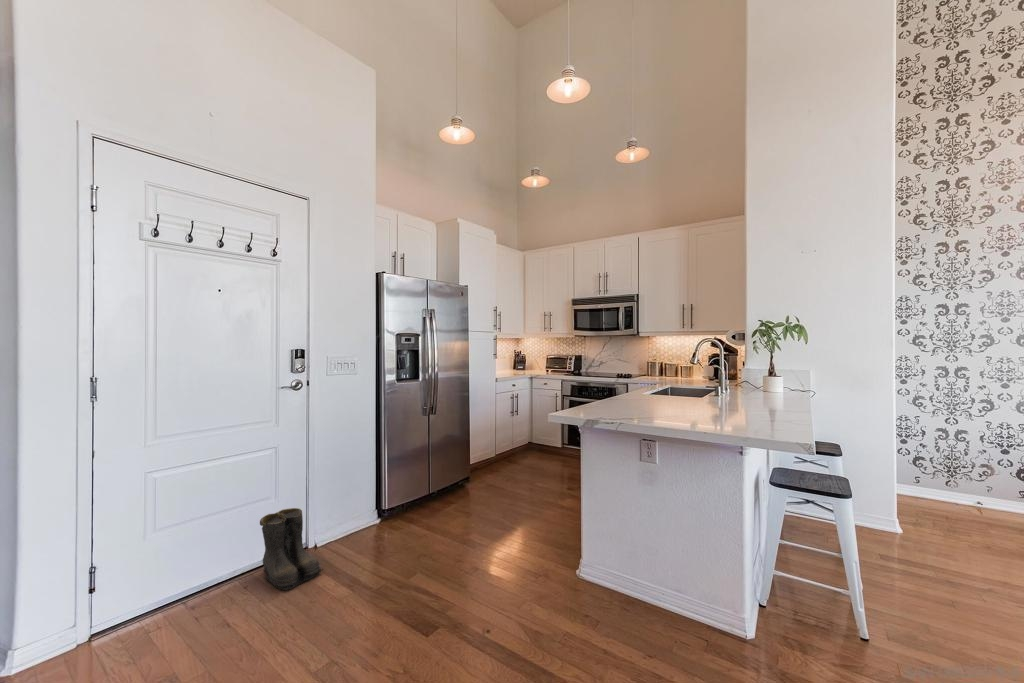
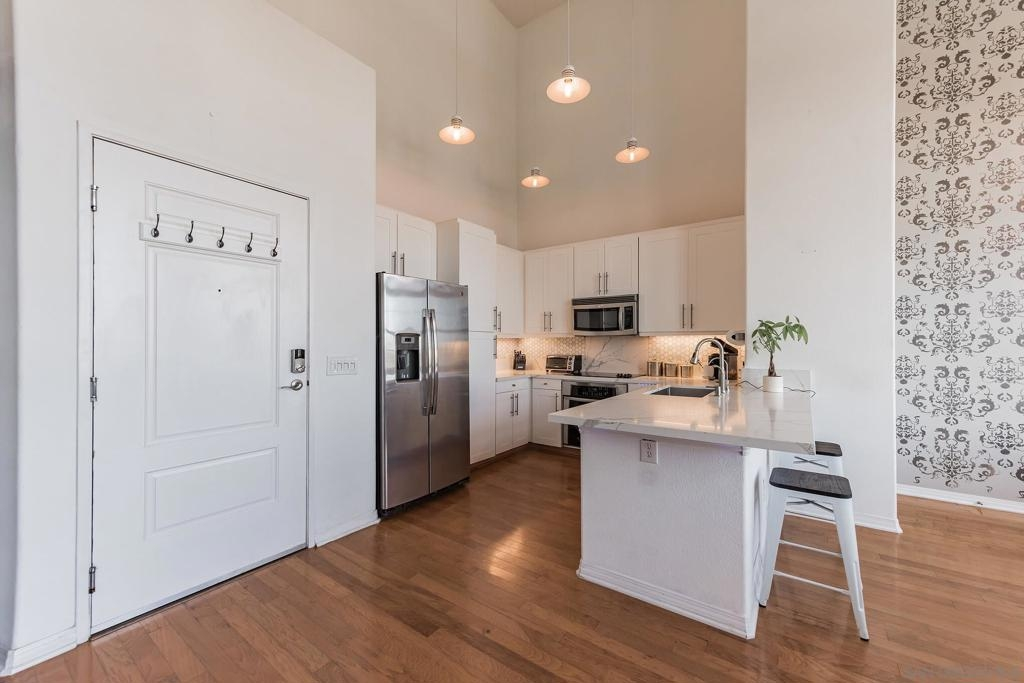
- boots [259,507,325,591]
